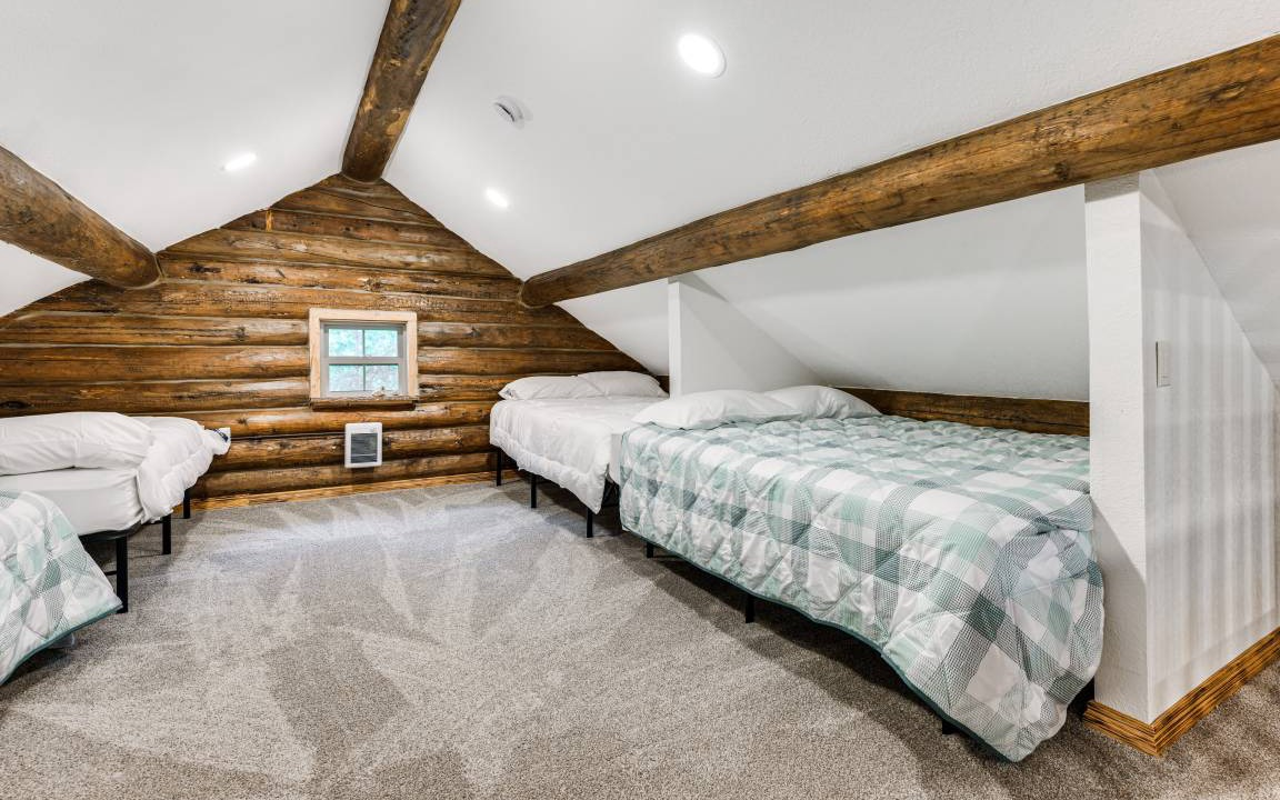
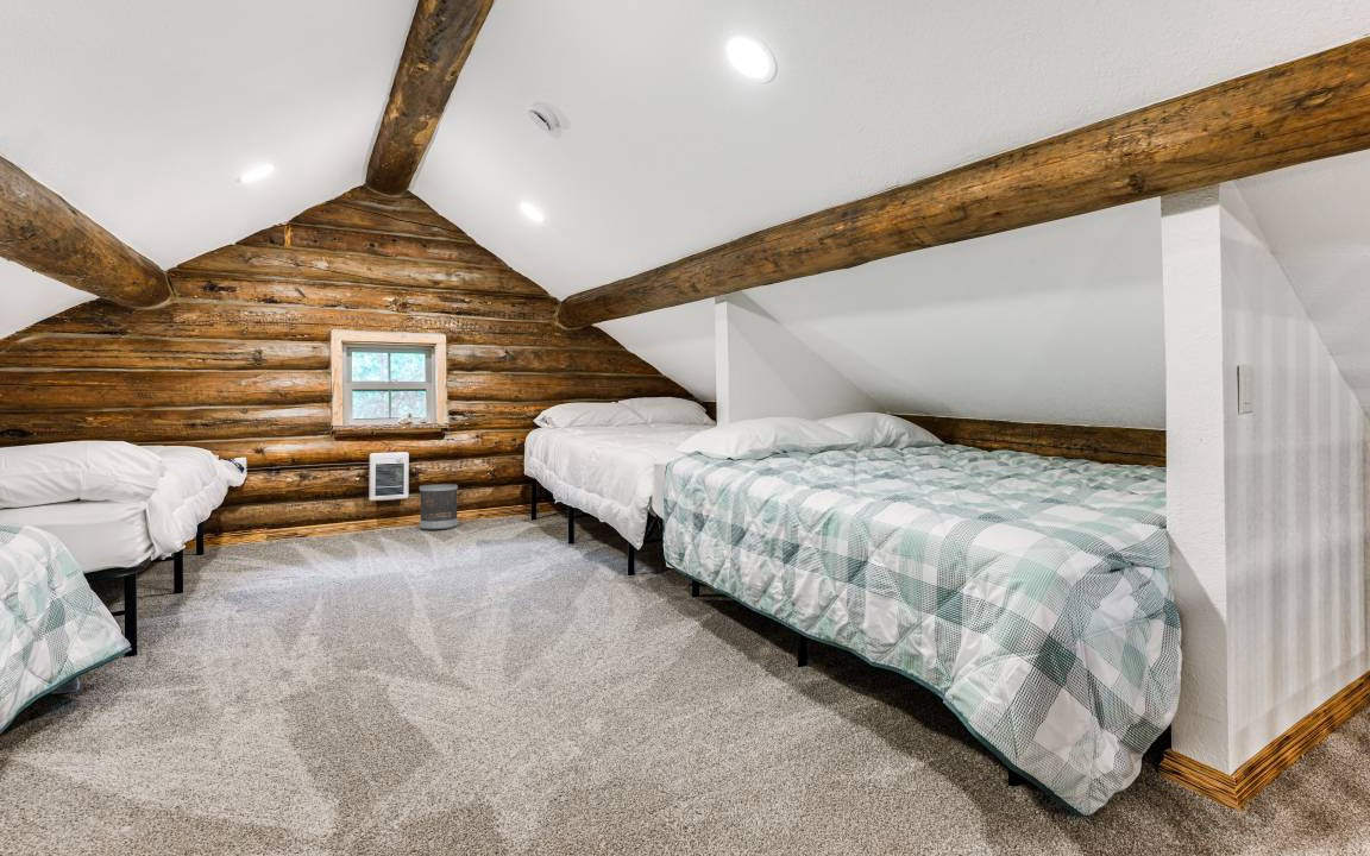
+ wastebasket [419,483,459,530]
